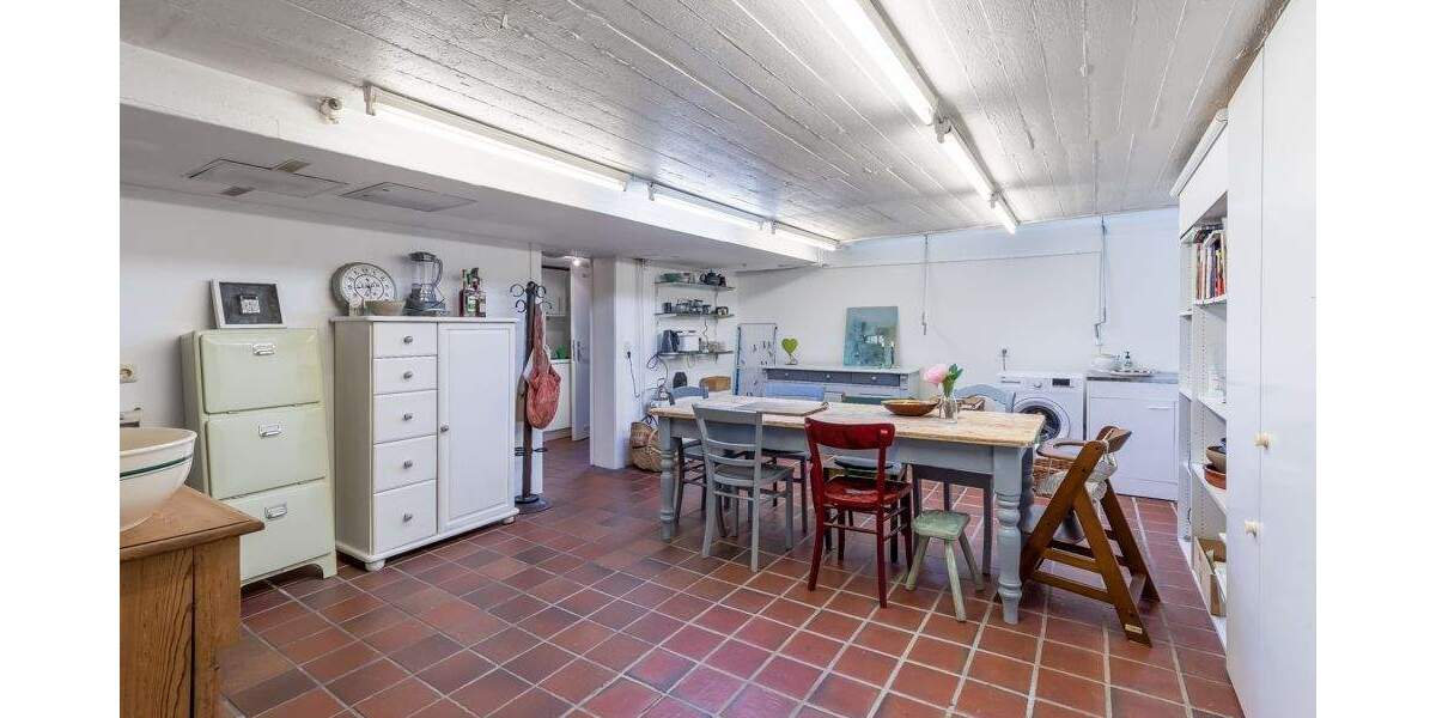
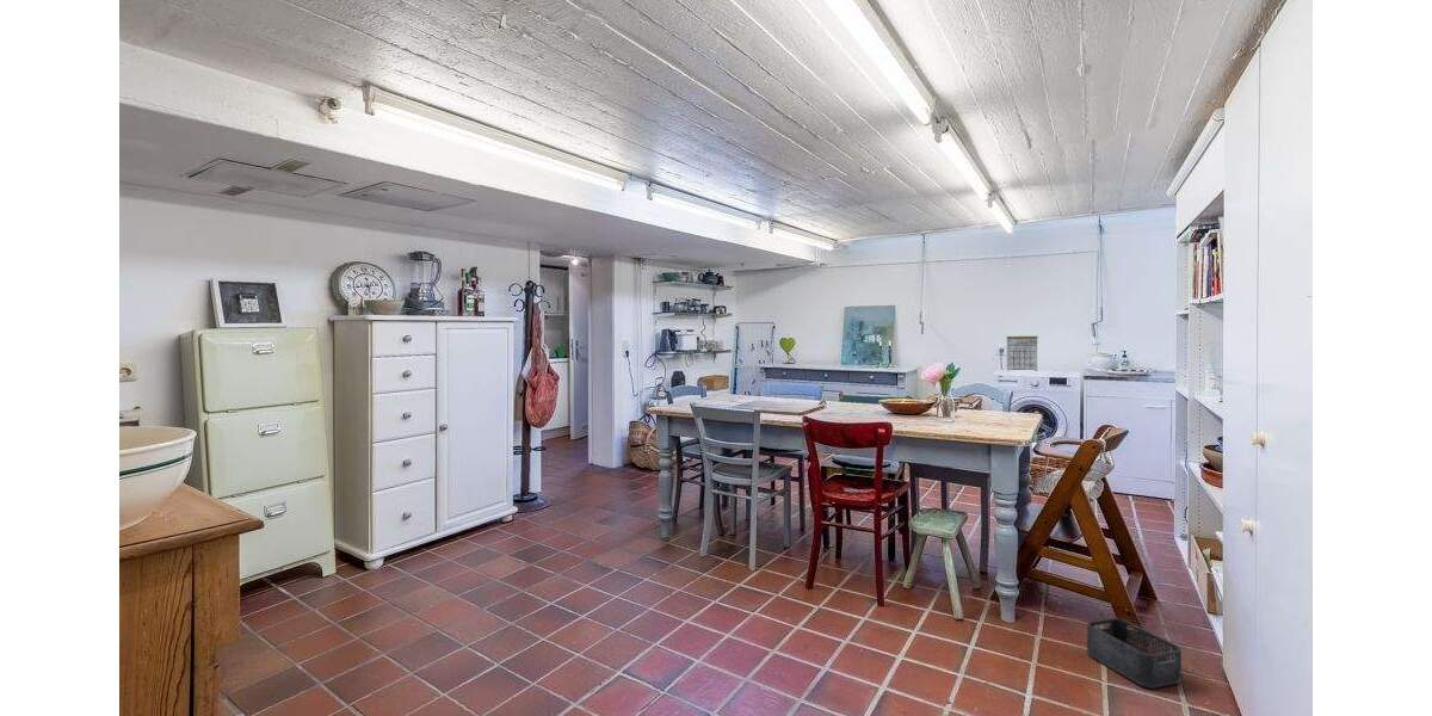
+ storage bin [1086,617,1183,690]
+ calendar [1006,328,1039,372]
